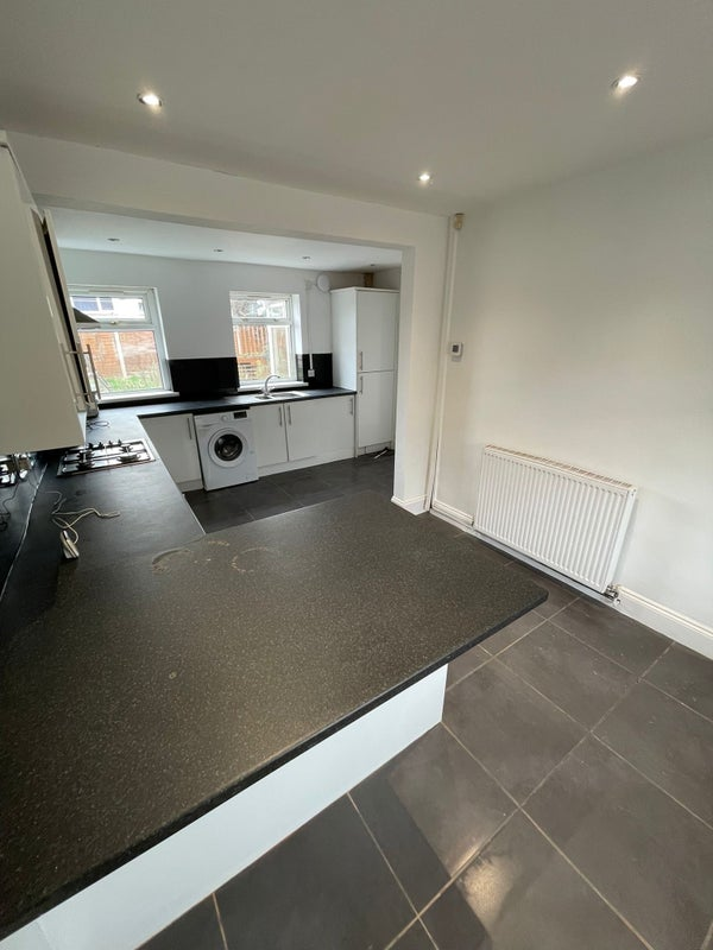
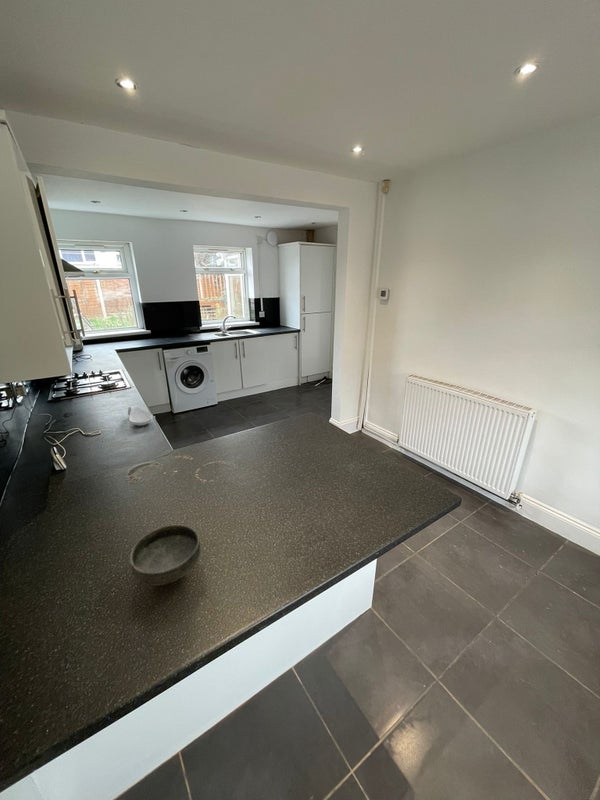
+ spoon rest [127,405,154,427]
+ bowl [129,524,201,587]
